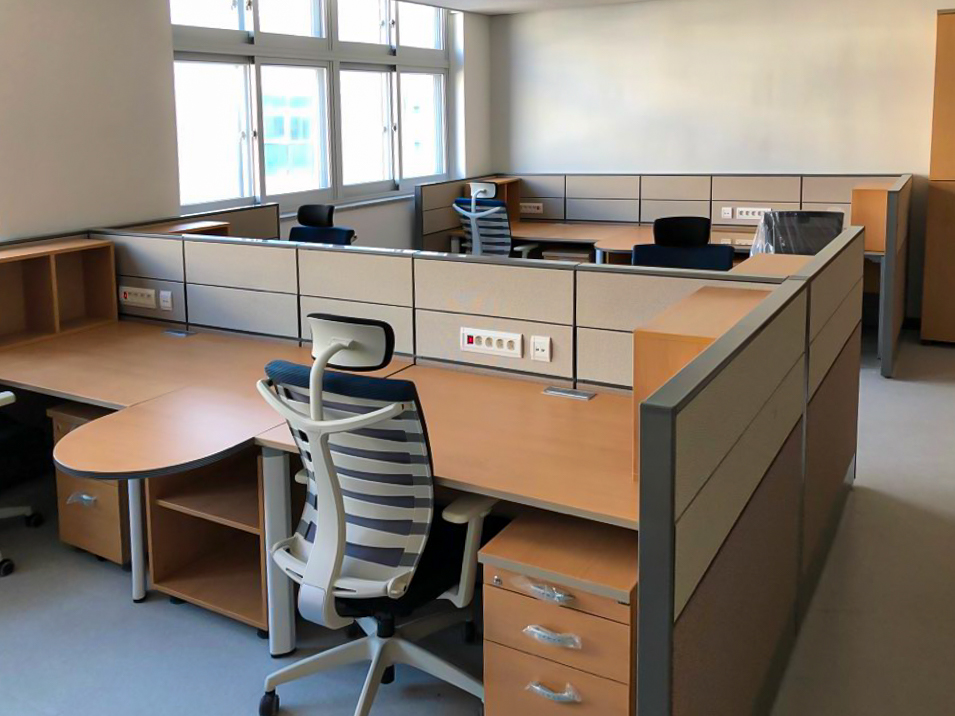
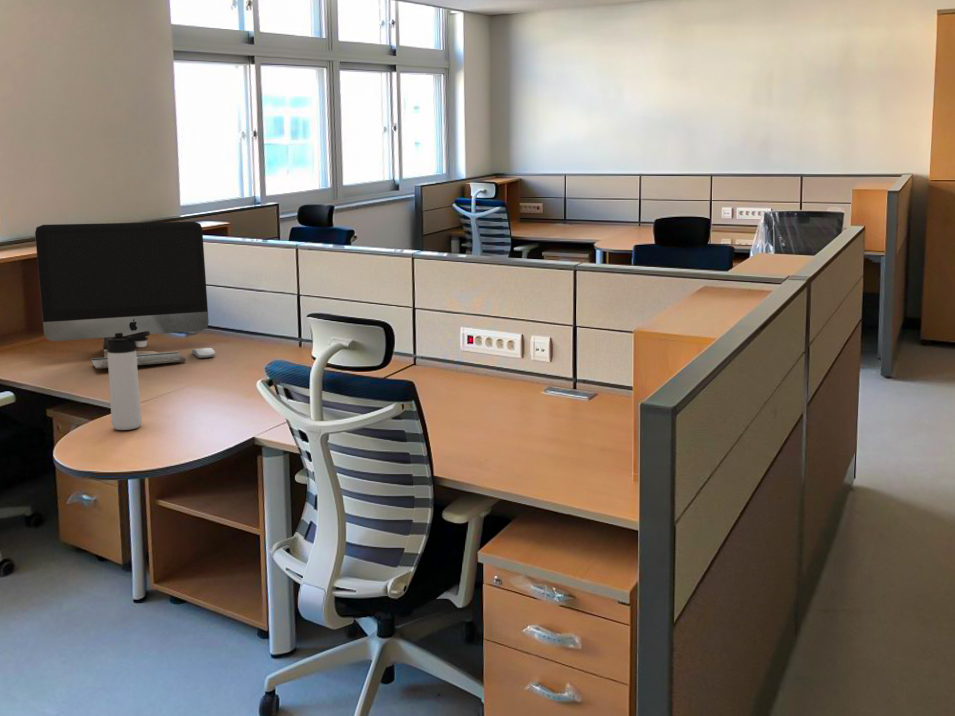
+ computer monitor [34,221,216,370]
+ thermos bottle [107,331,151,431]
